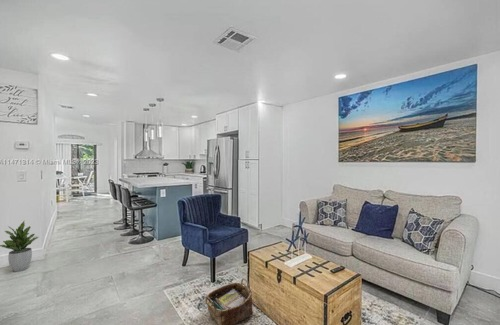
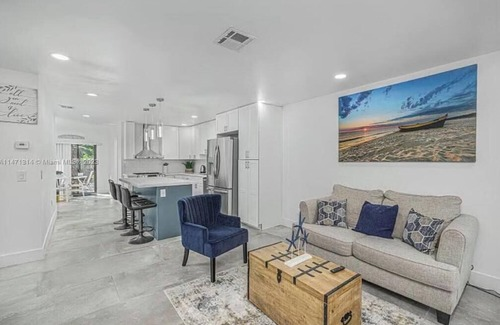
- potted plant [0,220,39,272]
- woven basket [204,277,254,325]
